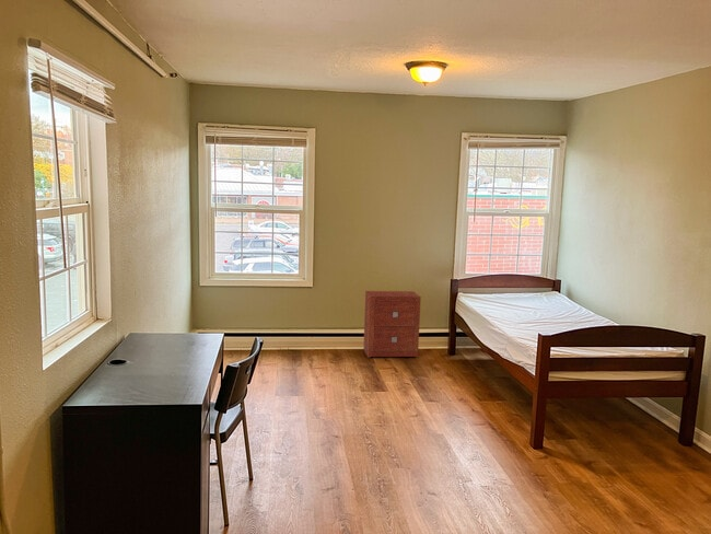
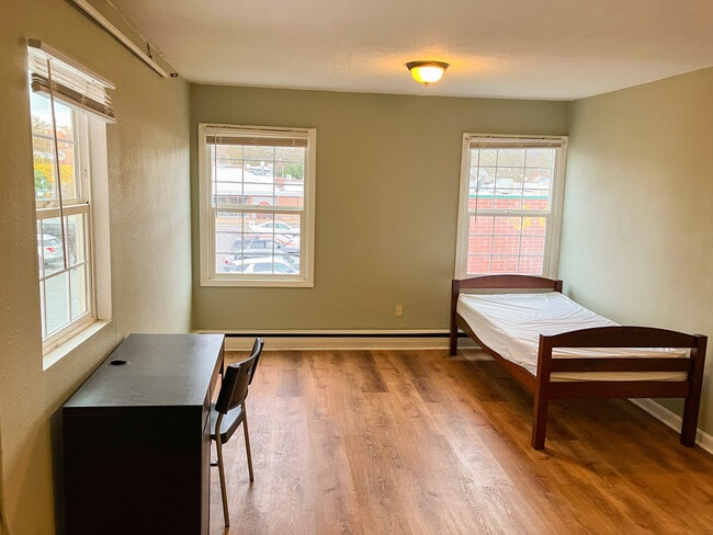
- nightstand [362,290,422,359]
